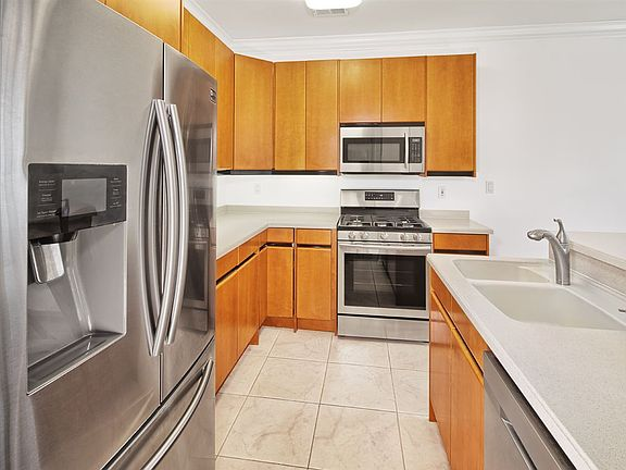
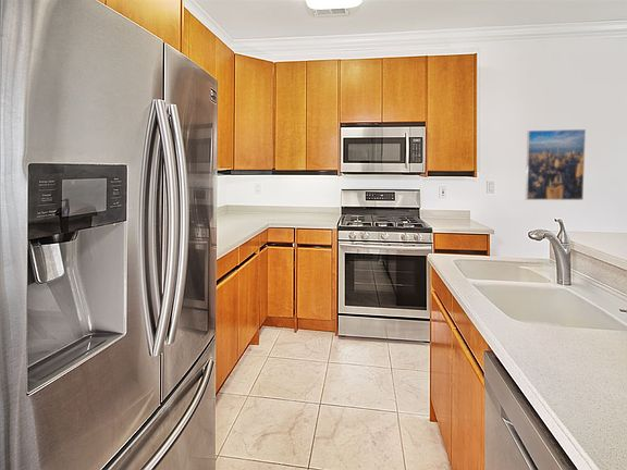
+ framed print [525,128,587,201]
